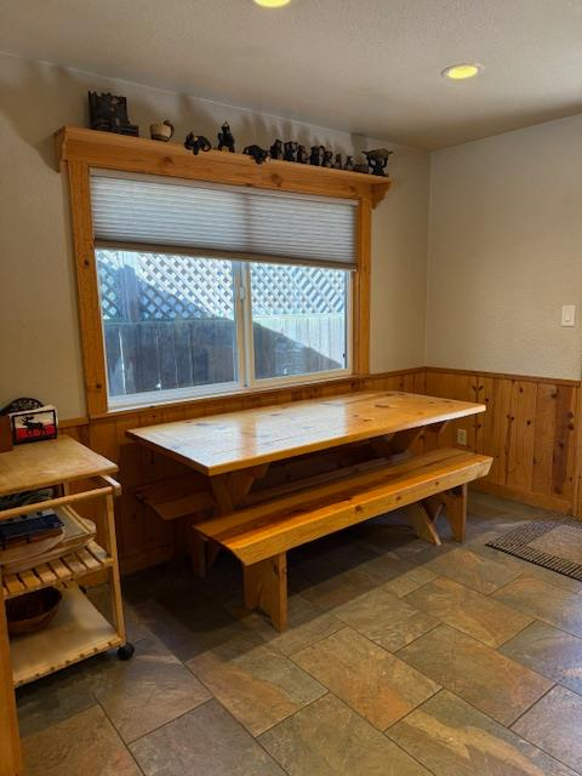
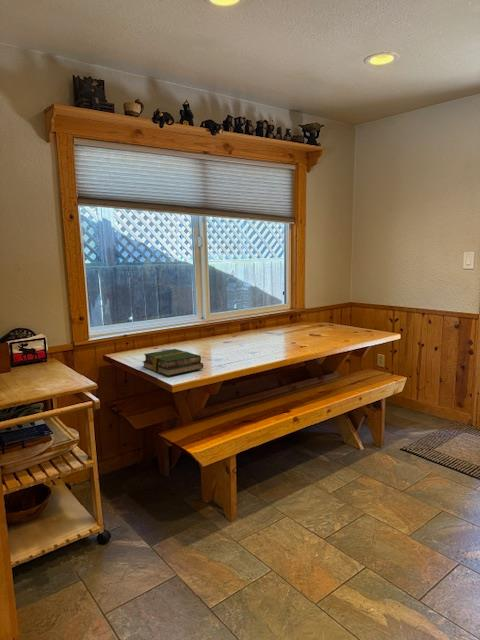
+ book [141,348,204,377]
